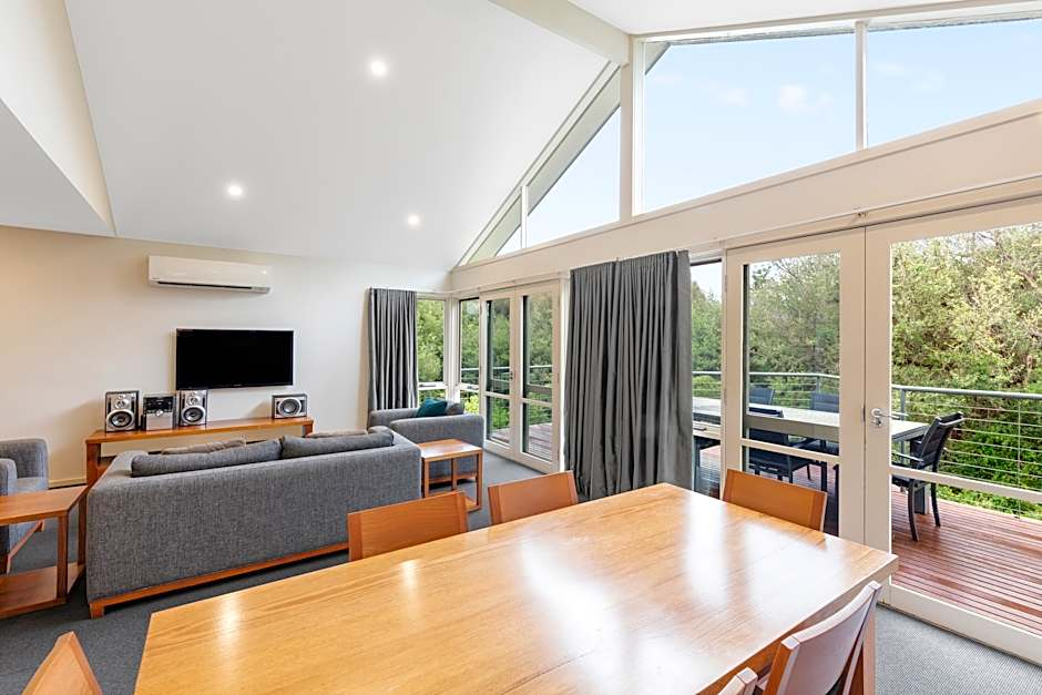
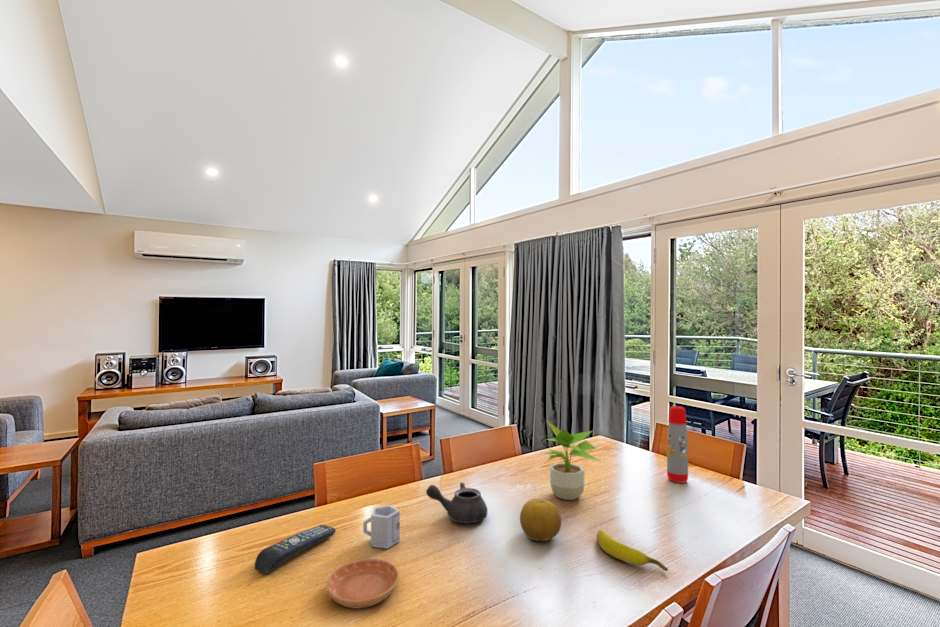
+ potted plant [540,420,603,501]
+ fruit [519,498,562,542]
+ cup [362,504,401,550]
+ remote control [253,524,337,575]
+ teapot [425,481,489,524]
+ water bottle [666,405,689,484]
+ banana [596,528,669,572]
+ saucer [326,558,400,609]
